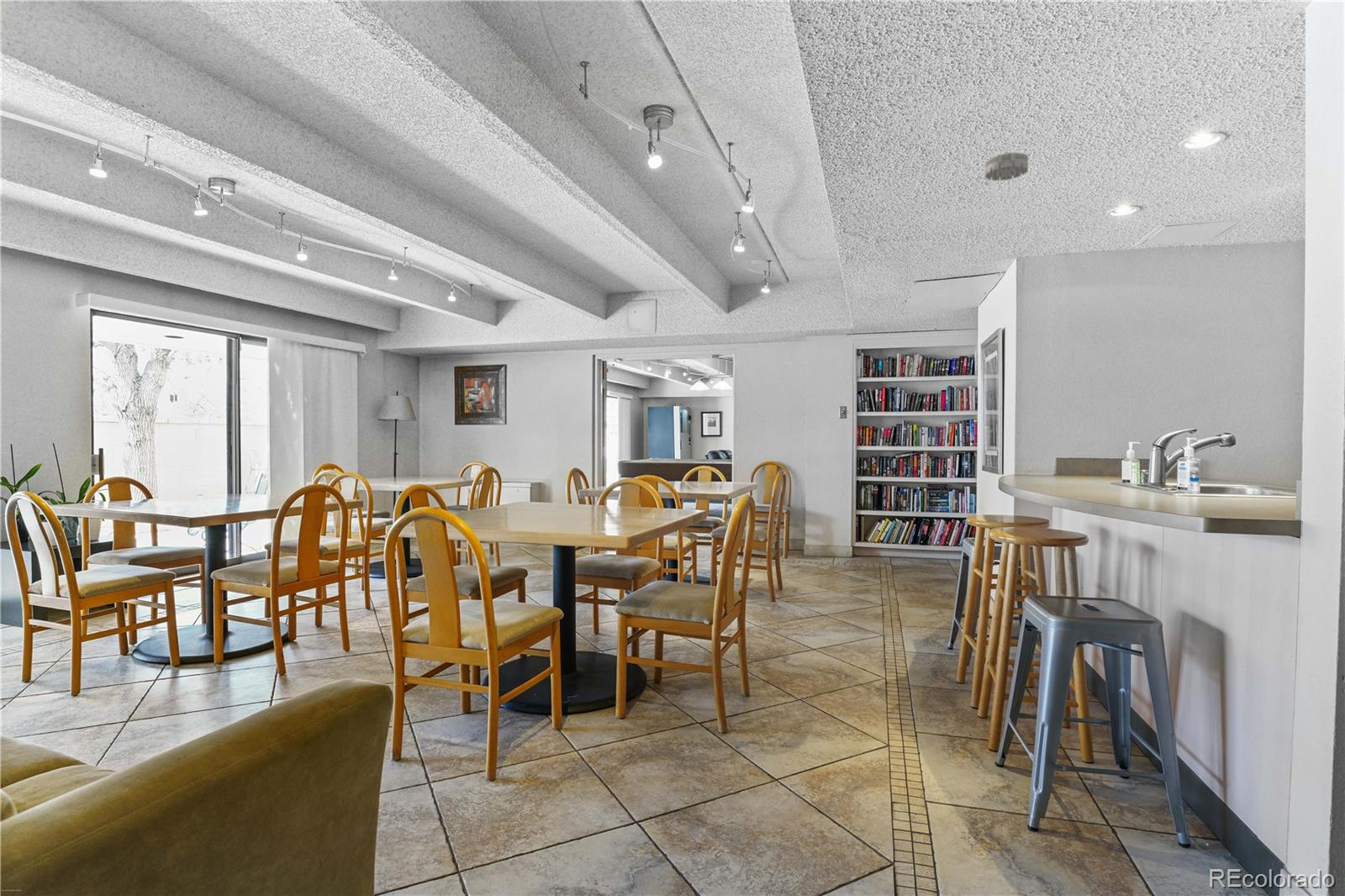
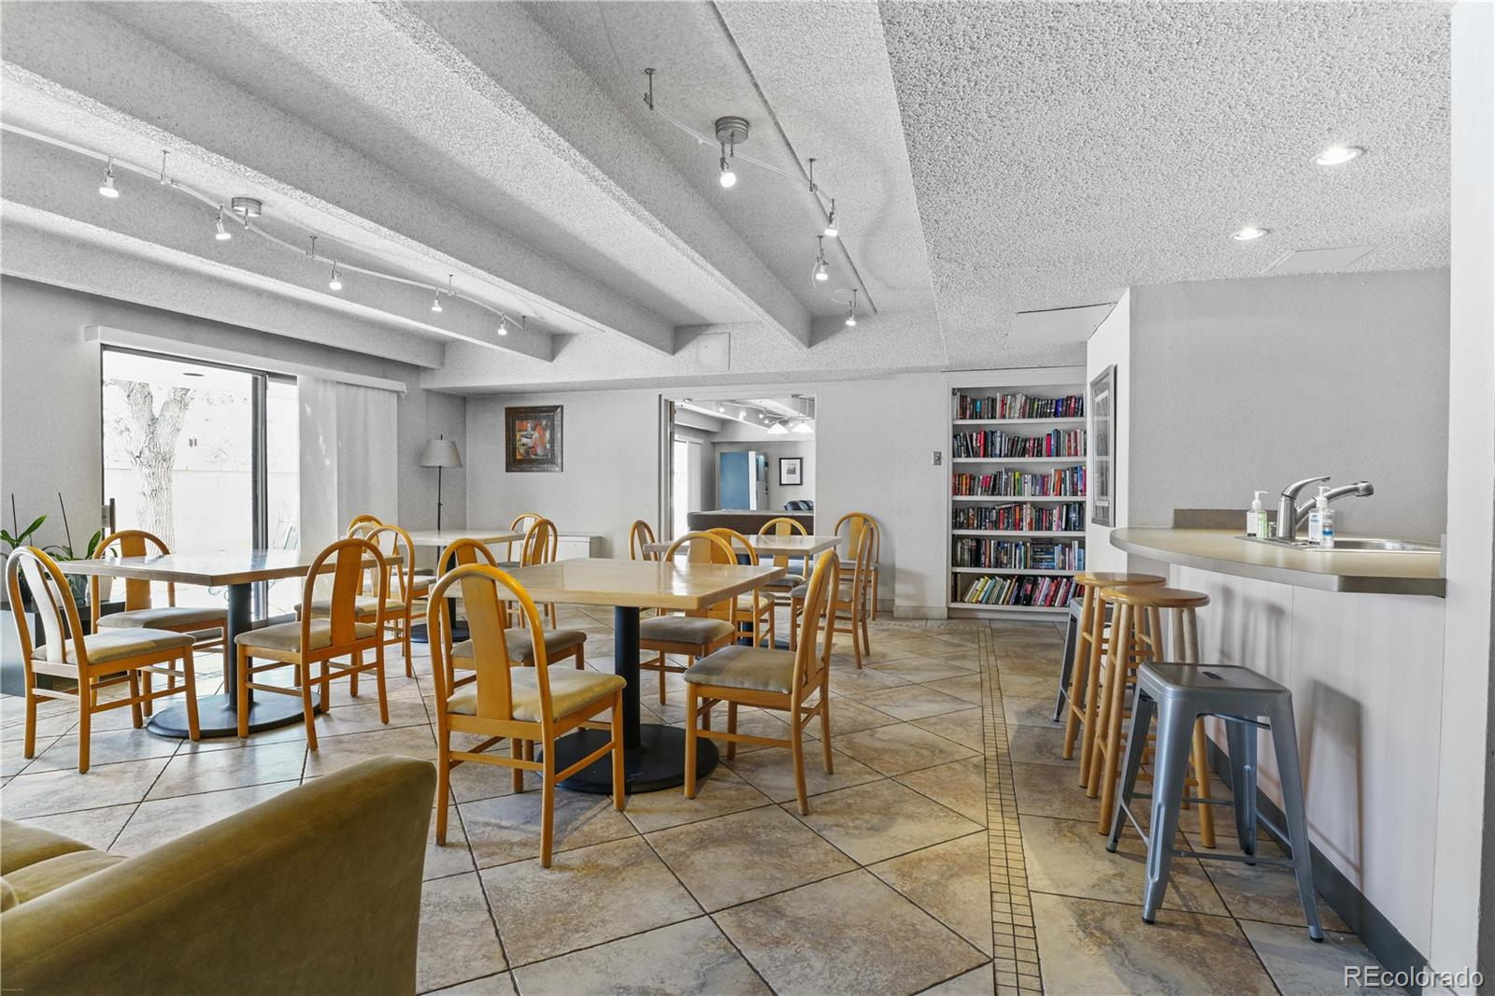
- smoke detector [984,151,1029,182]
